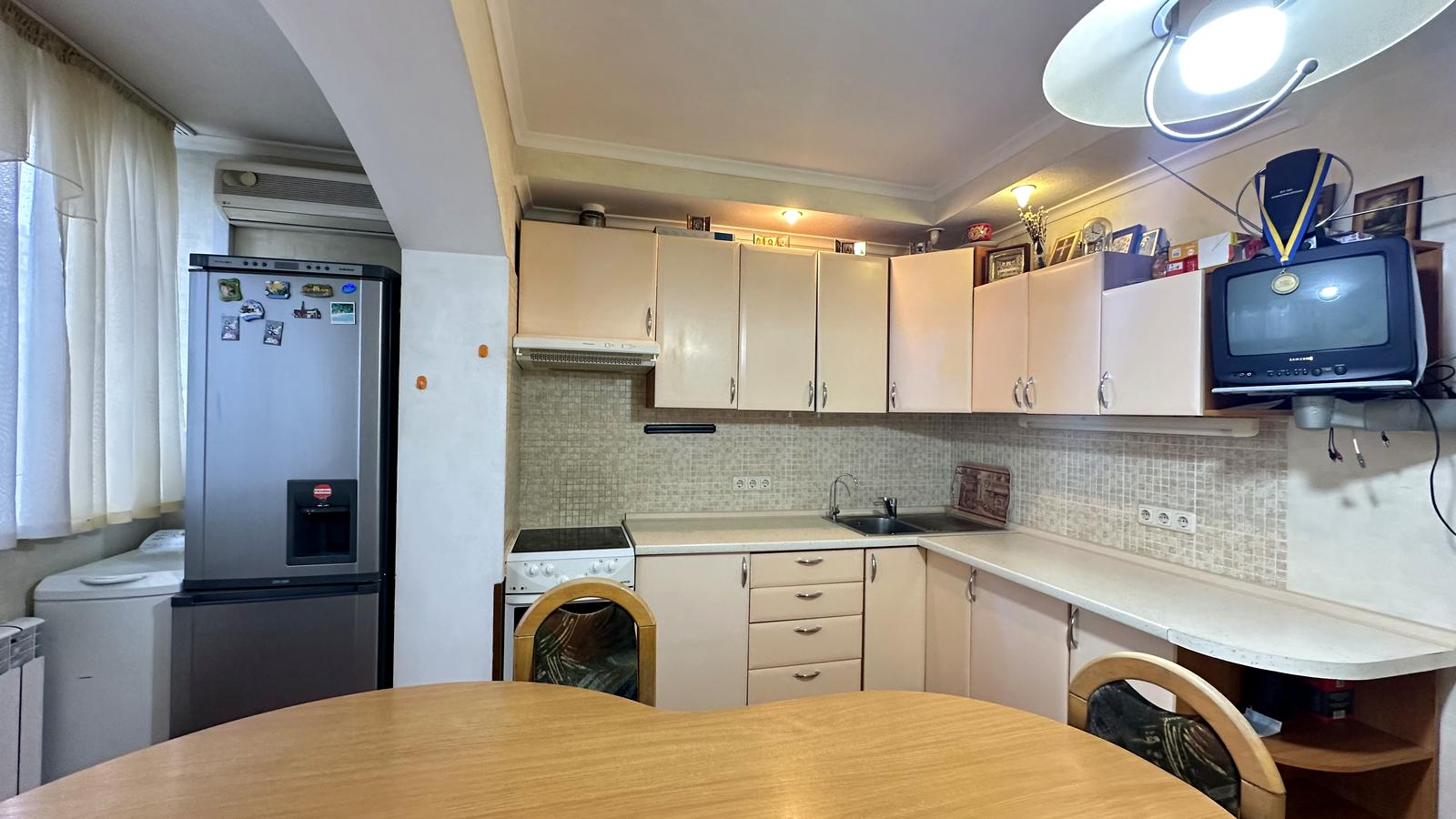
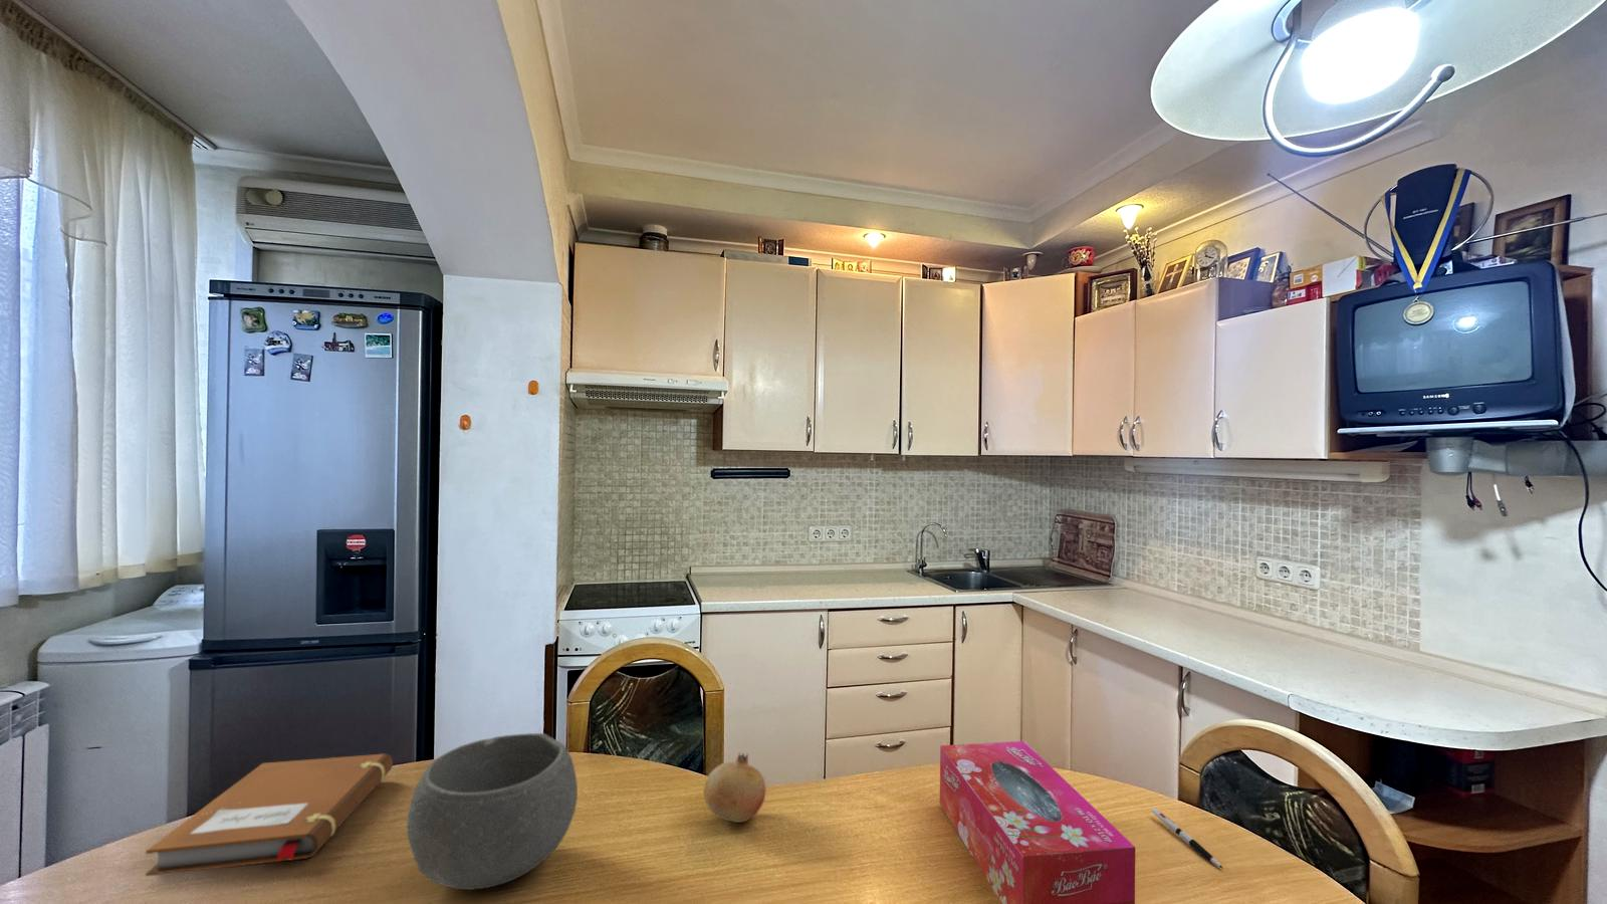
+ bowl [406,732,578,891]
+ fruit [703,752,767,823]
+ pen [1151,807,1224,870]
+ notebook [145,753,394,876]
+ tissue box [939,741,1136,904]
